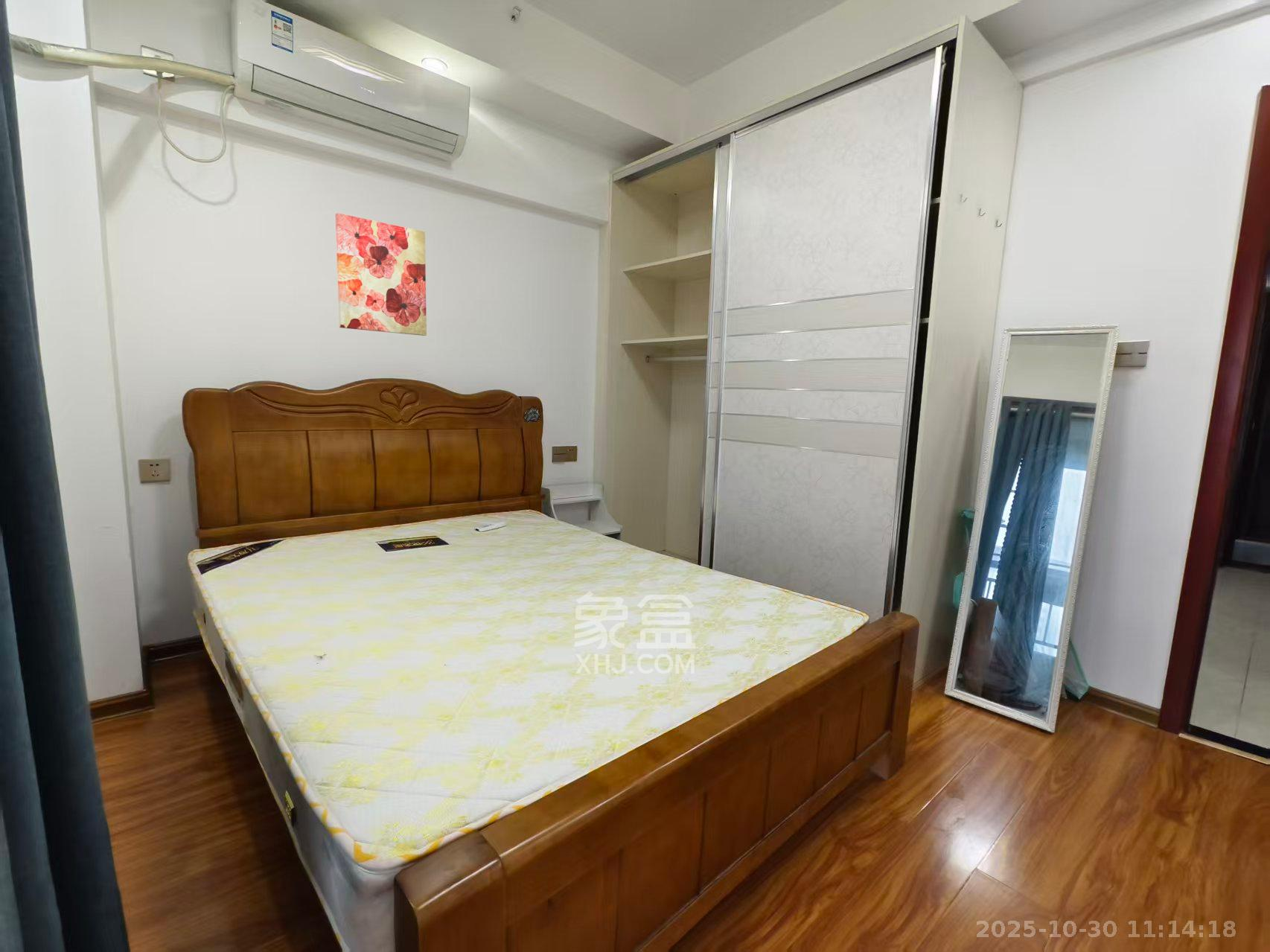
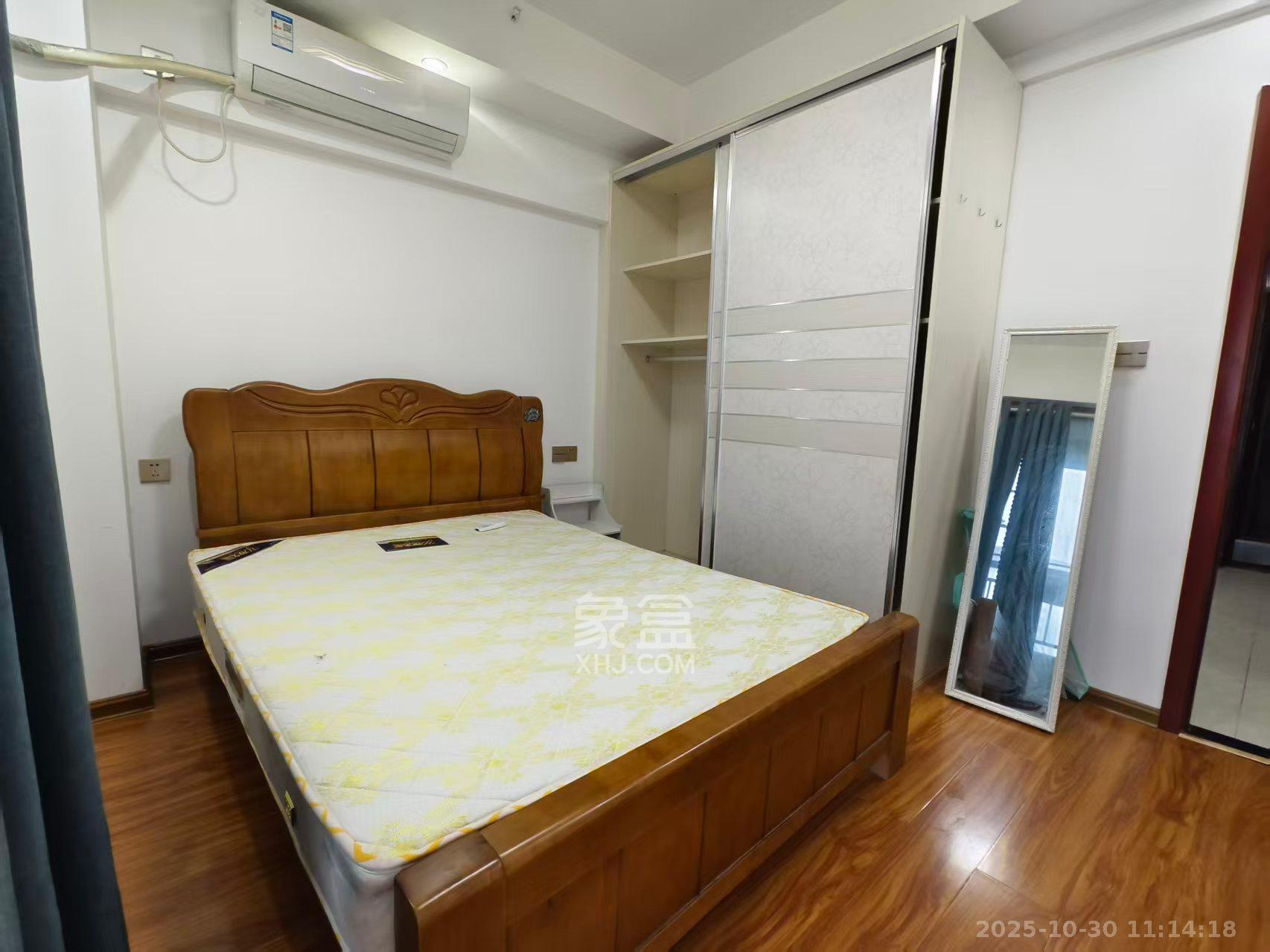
- wall art [335,212,427,336]
